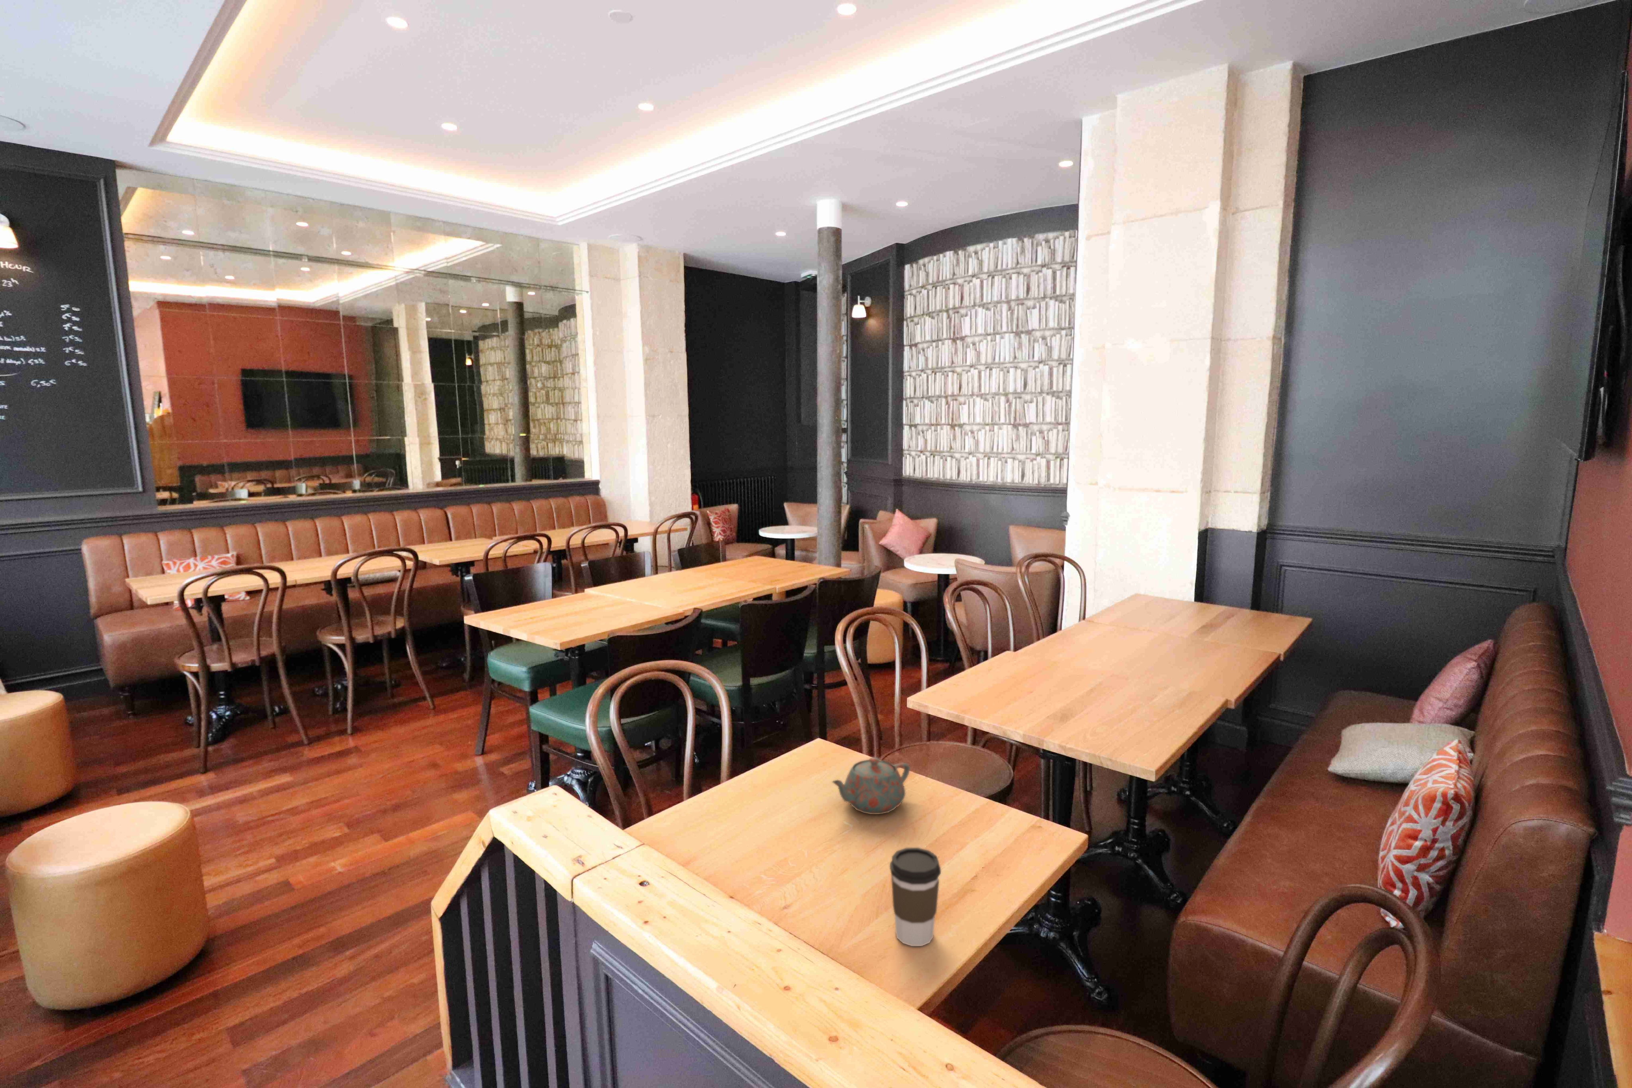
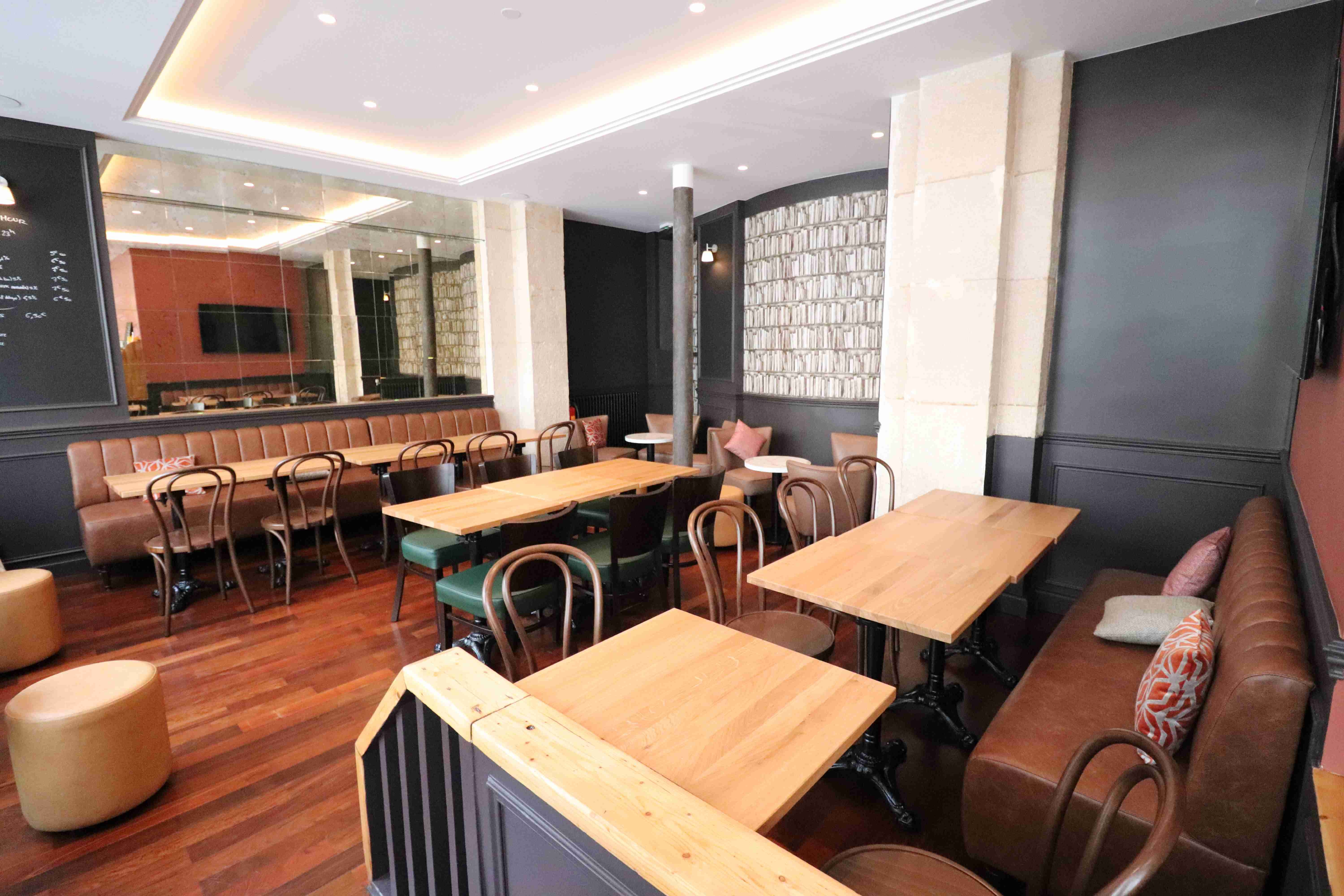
- coffee cup [889,848,941,947]
- teapot [832,756,911,815]
